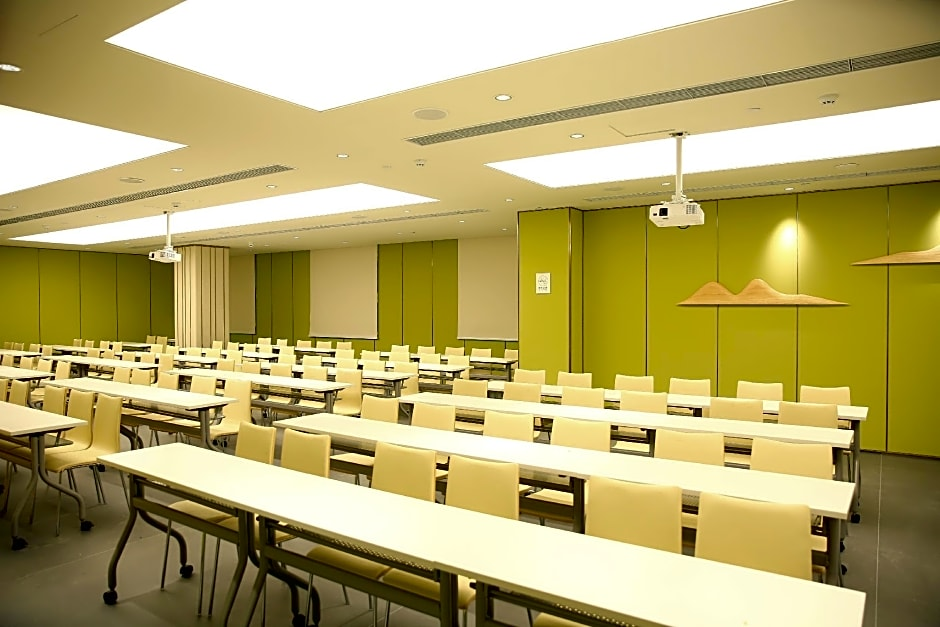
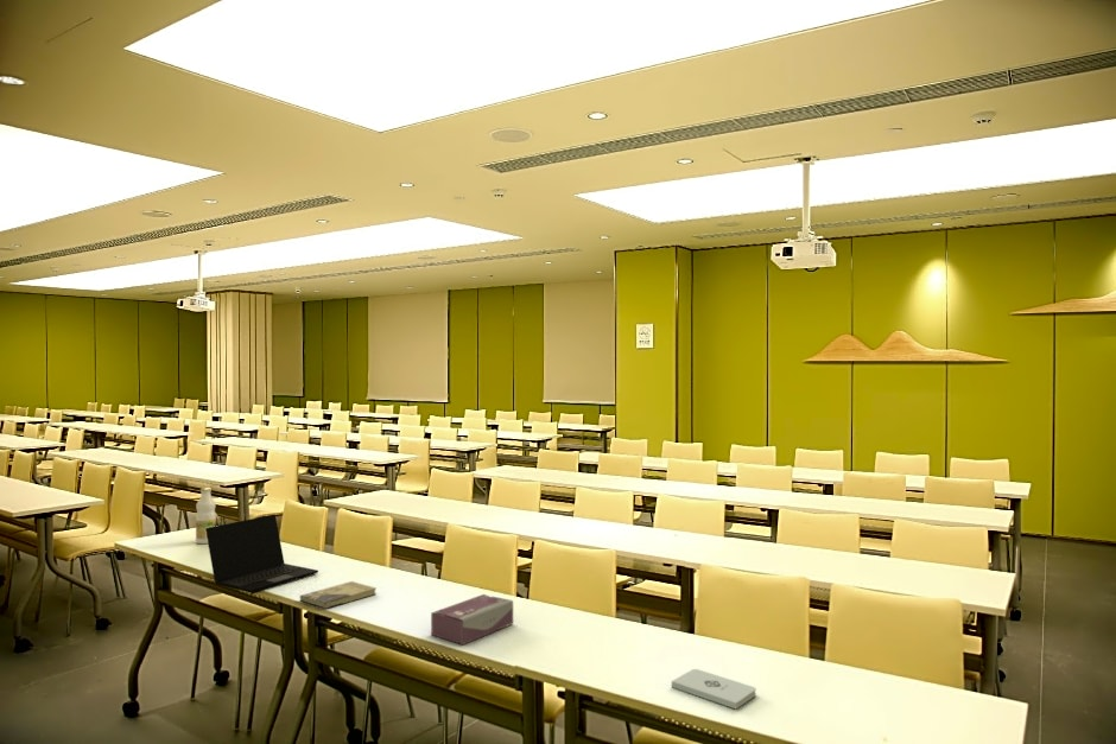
+ bottle [195,487,217,545]
+ laptop [205,513,319,594]
+ tissue box [430,593,514,646]
+ book [299,580,378,610]
+ notepad [671,668,757,710]
